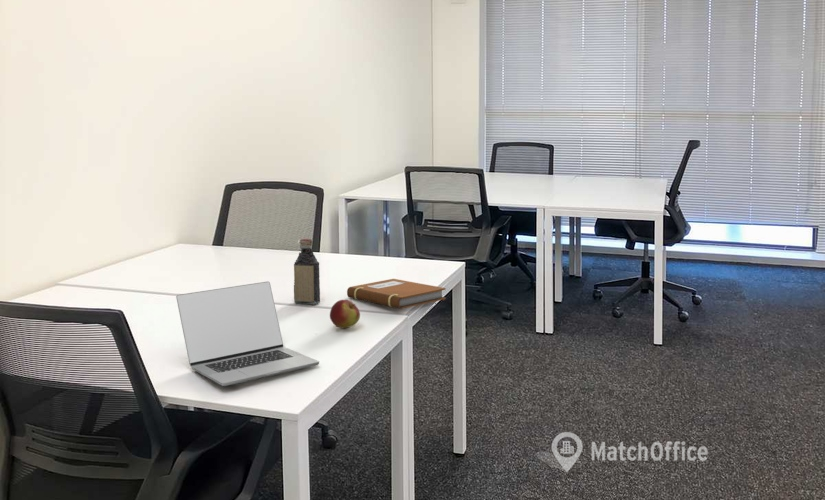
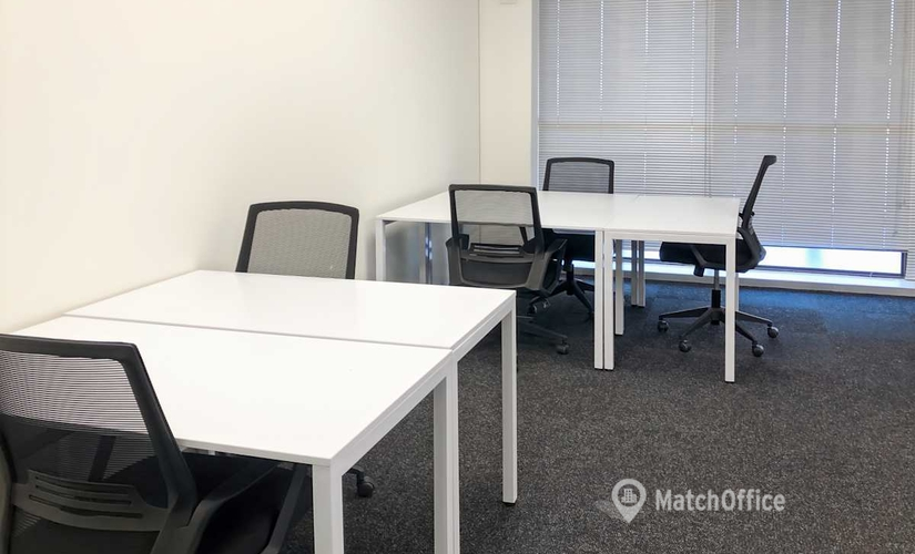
- apple [329,299,361,329]
- bottle [293,238,321,305]
- notebook [346,278,447,310]
- laptop [175,280,320,387]
